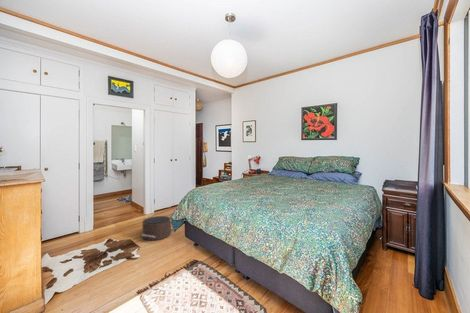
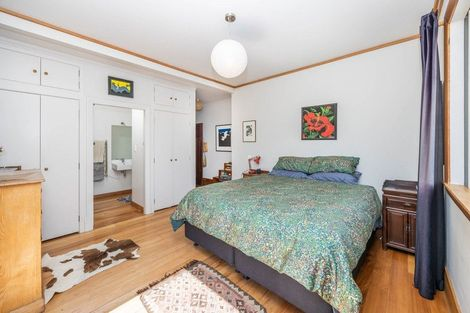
- pouf [141,215,173,241]
